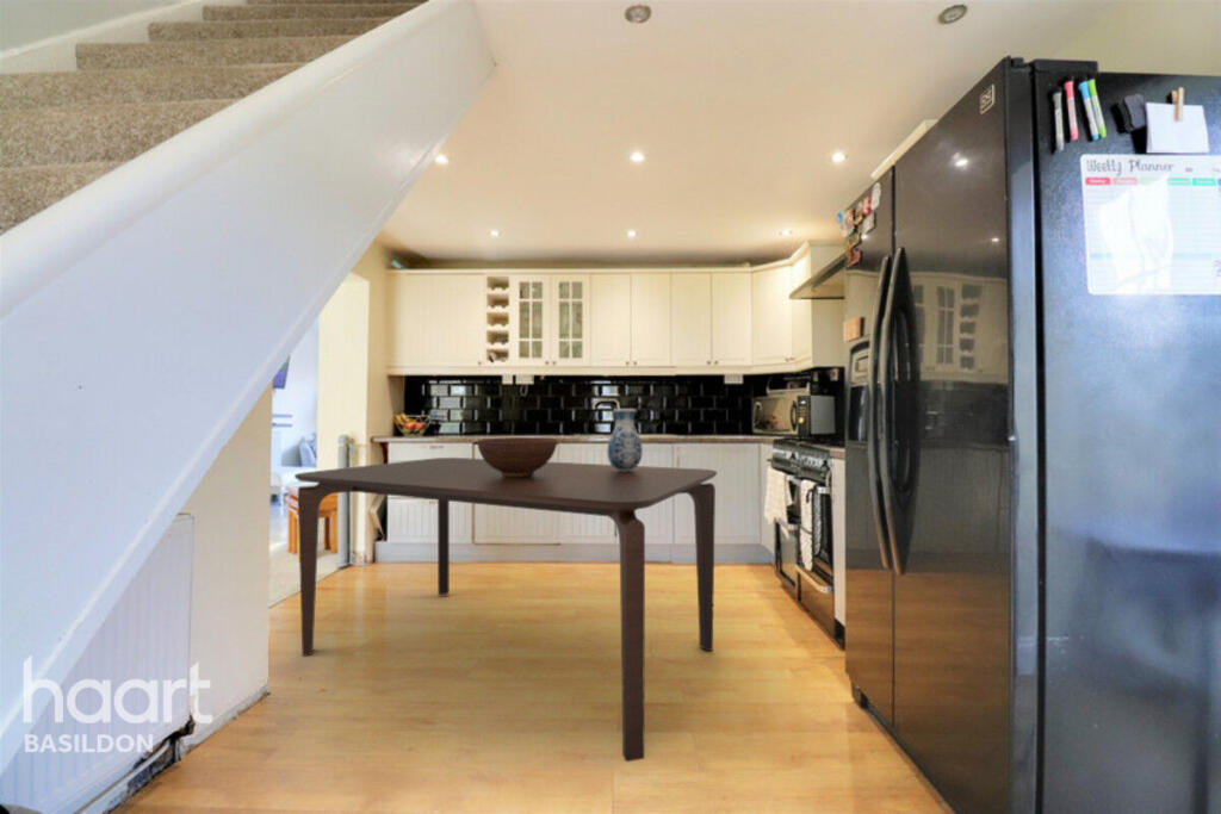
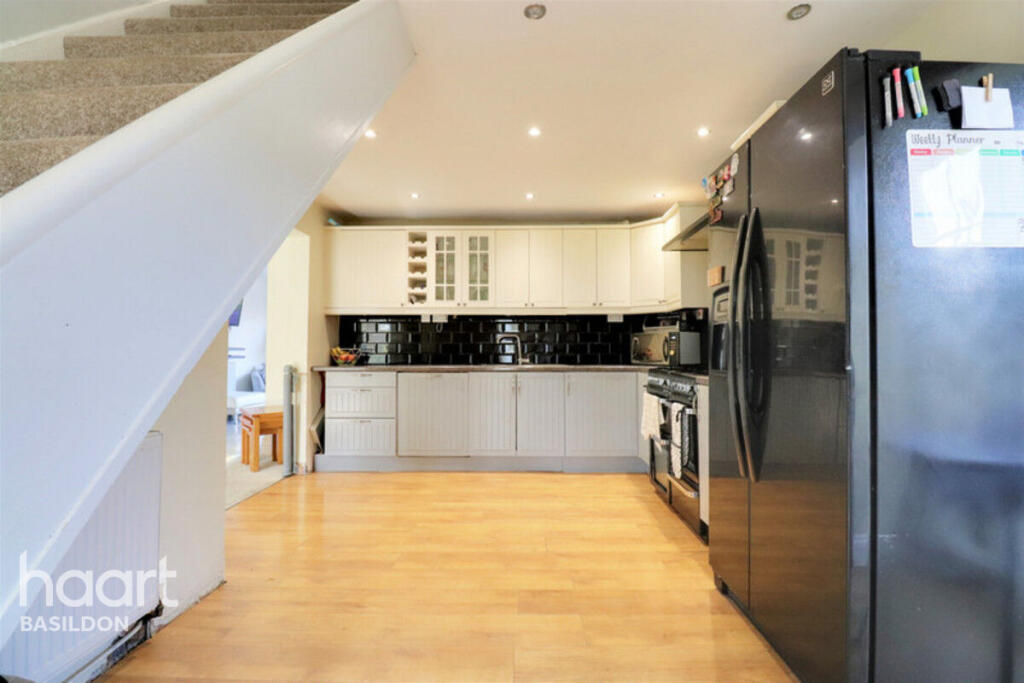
- dining table [293,456,718,763]
- vase [606,408,644,472]
- fruit bowl [476,436,558,477]
